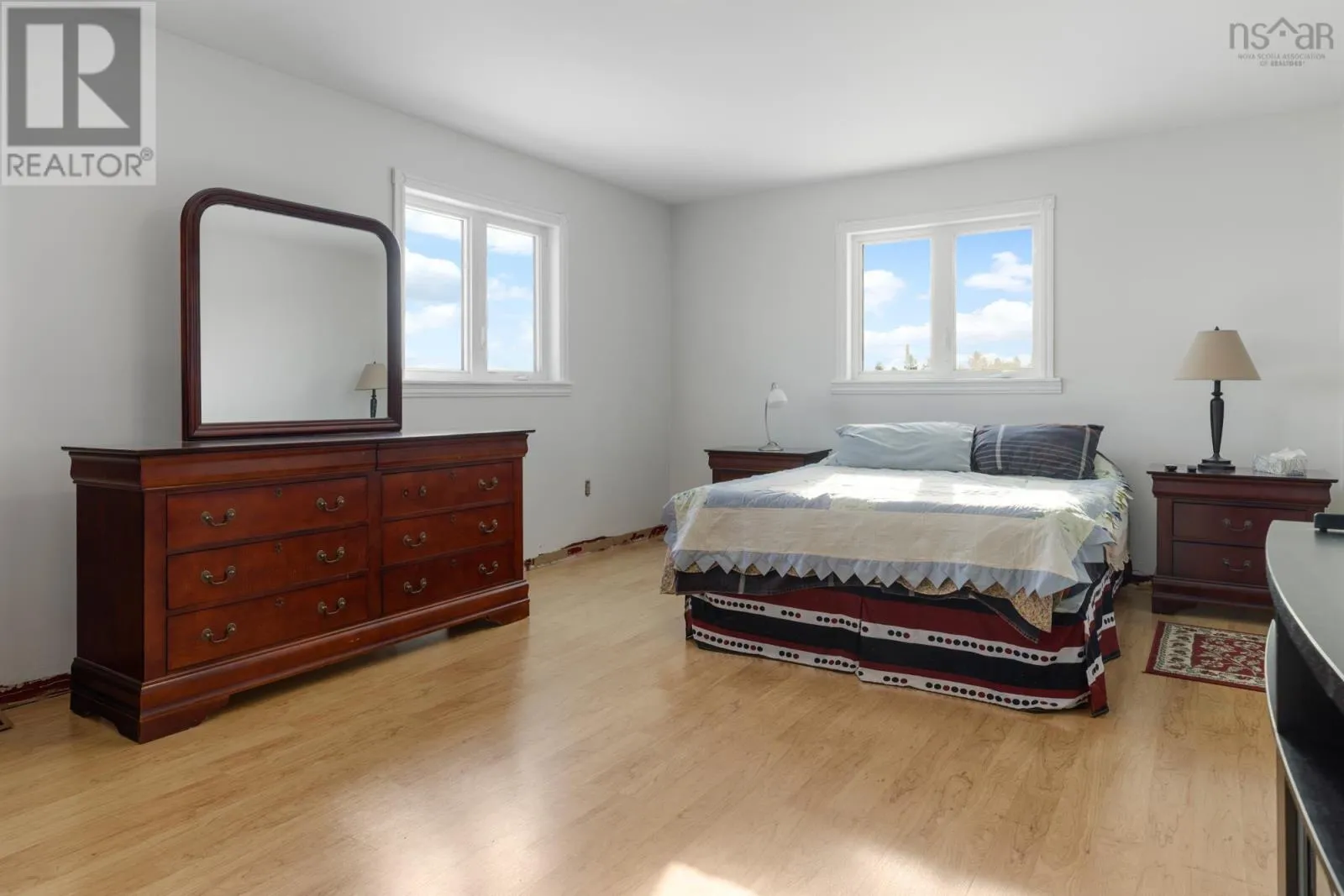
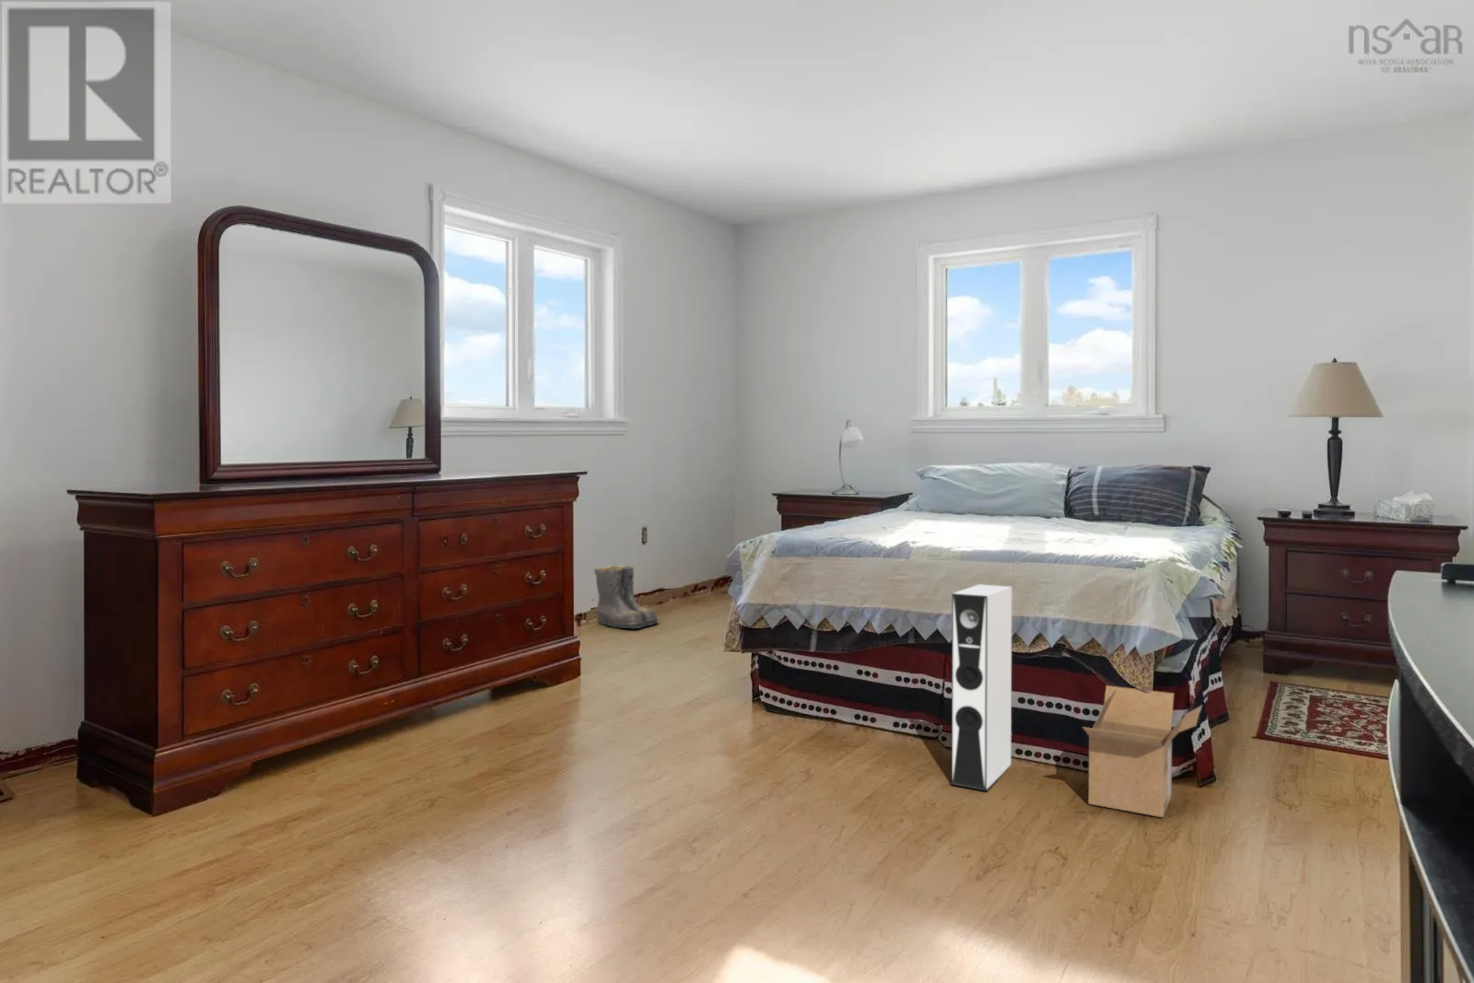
+ boots [593,565,661,630]
+ speaker [950,584,1012,792]
+ cardboard box [1081,685,1203,818]
